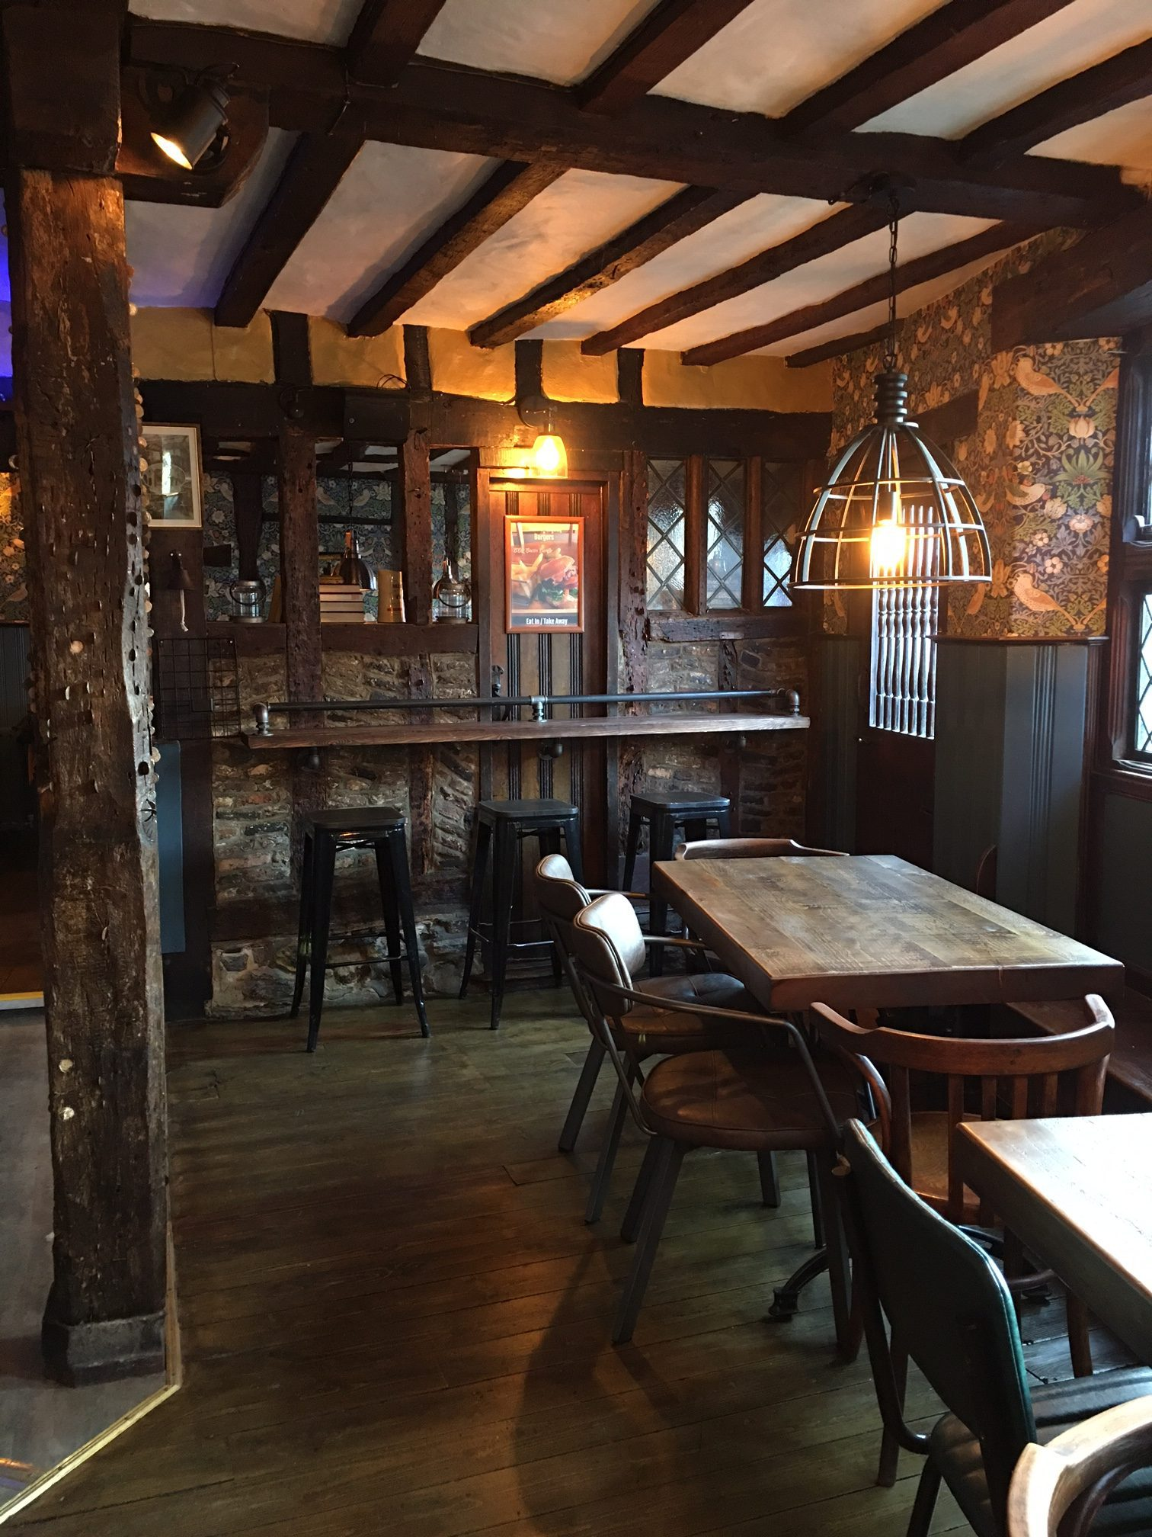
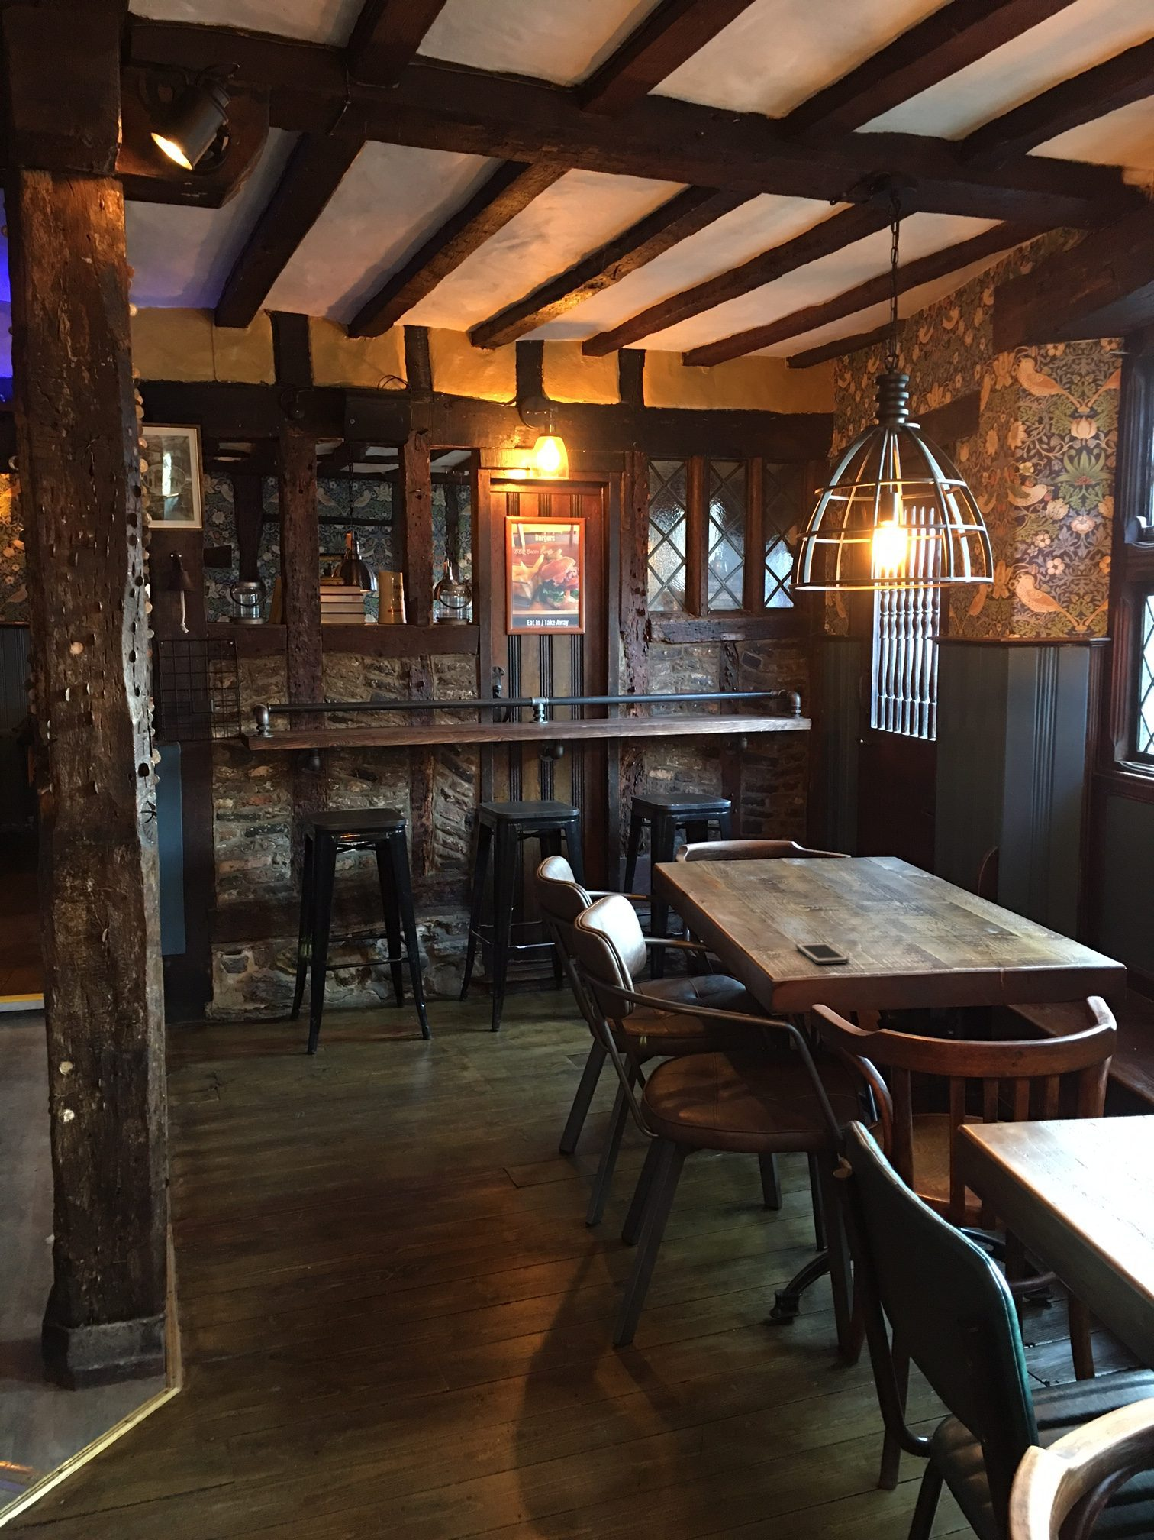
+ cell phone [794,941,850,965]
